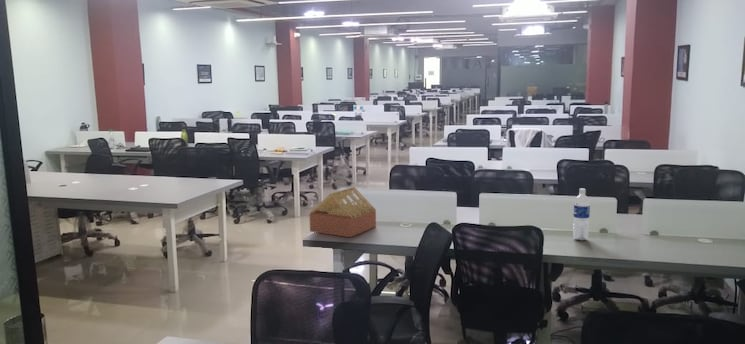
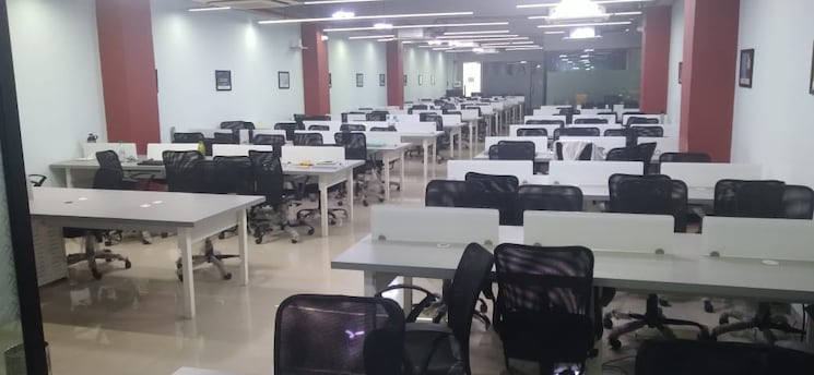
- architectural model [308,186,377,238]
- water bottle [572,188,591,241]
